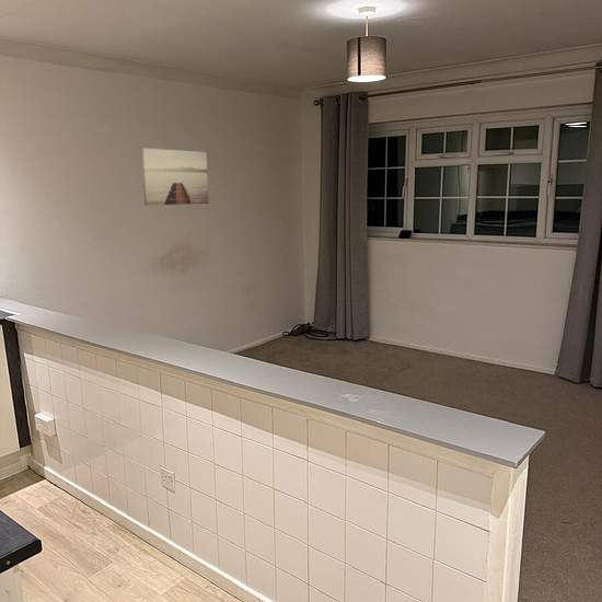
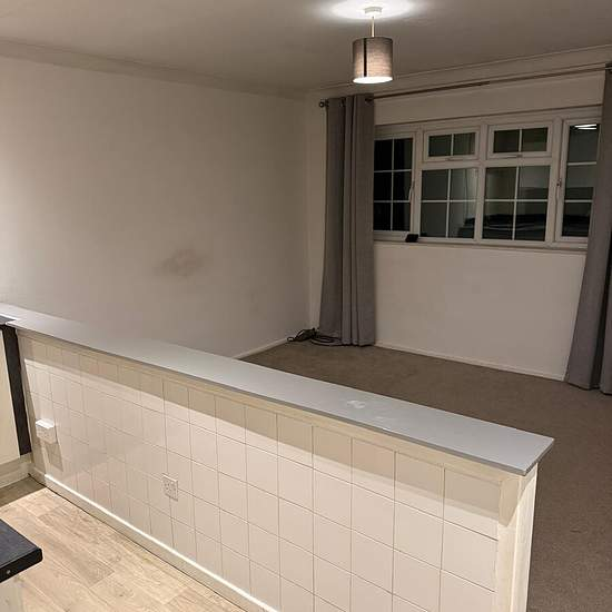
- wall art [140,147,209,207]
